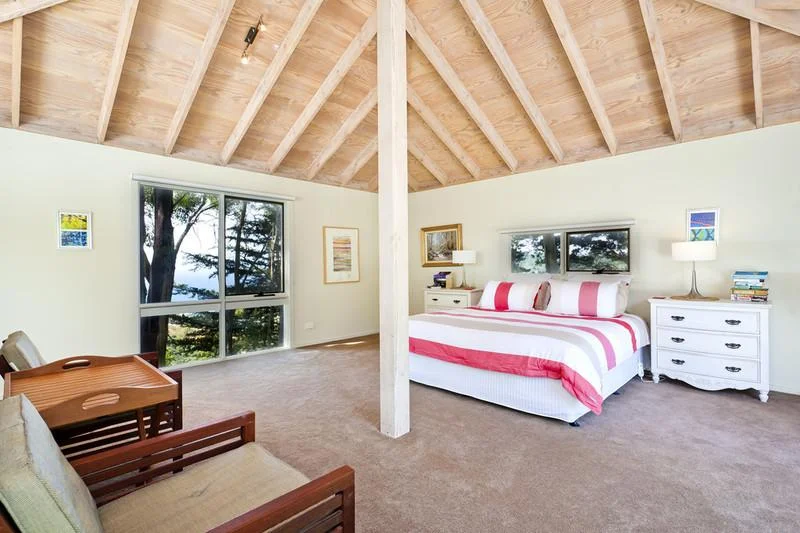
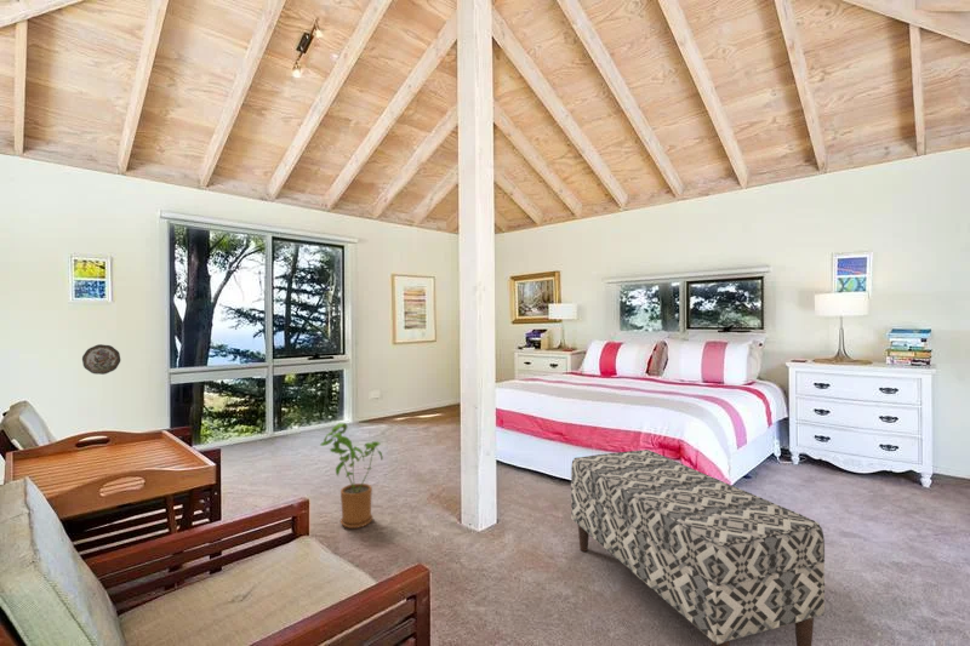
+ house plant [319,422,384,530]
+ decorative plate [81,343,121,376]
+ bench [570,448,826,646]
